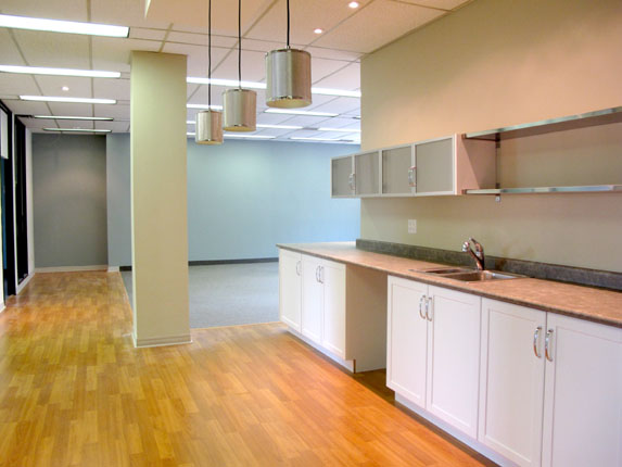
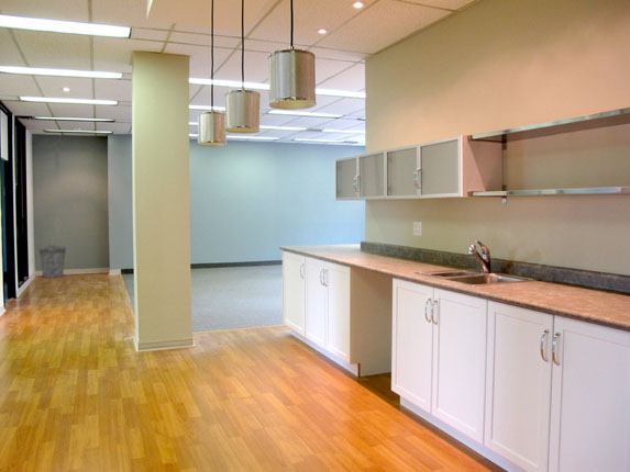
+ trash can [37,243,67,279]
